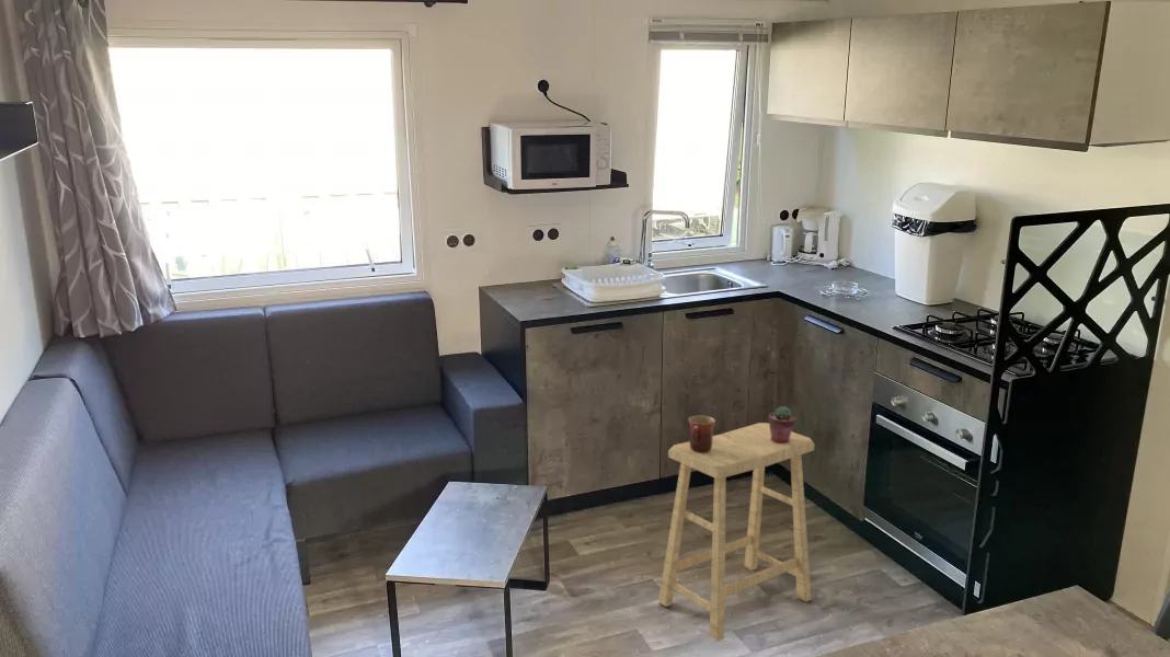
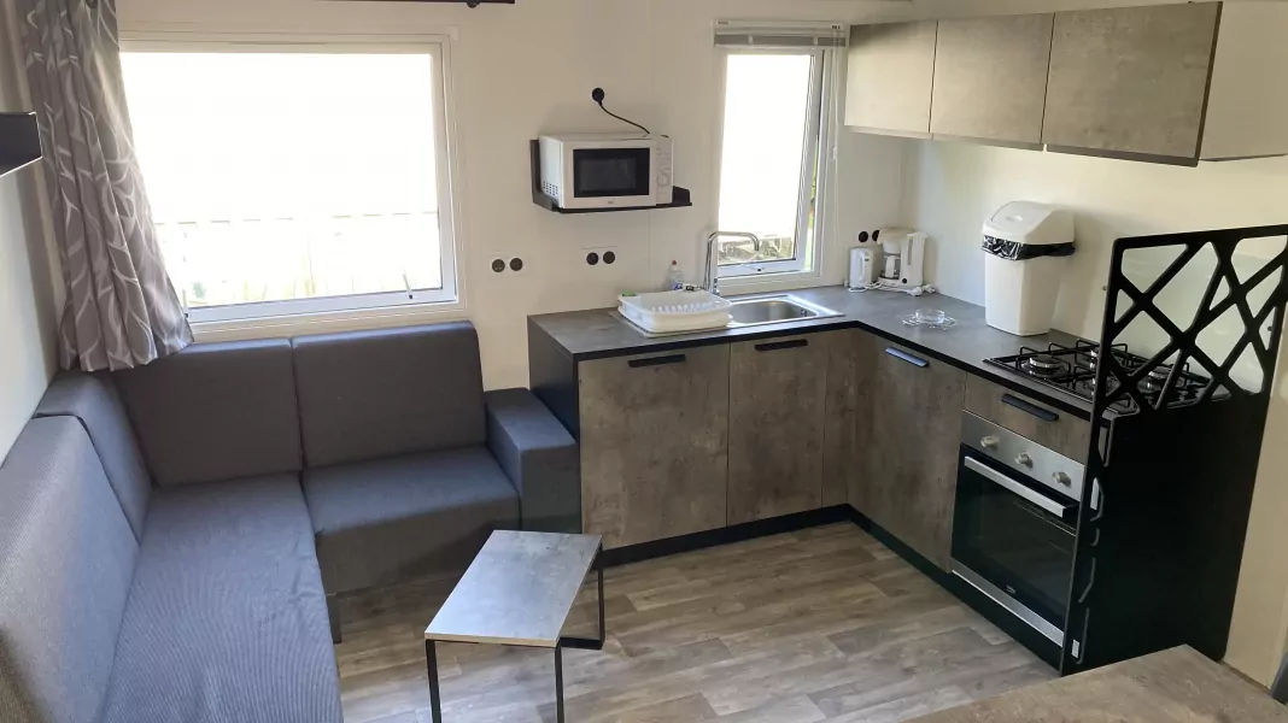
- mug [687,415,716,452]
- potted succulent [767,405,798,443]
- stool [657,422,815,643]
